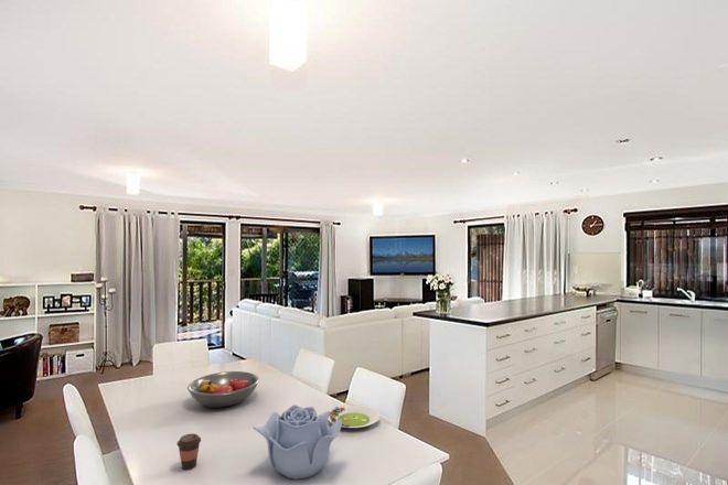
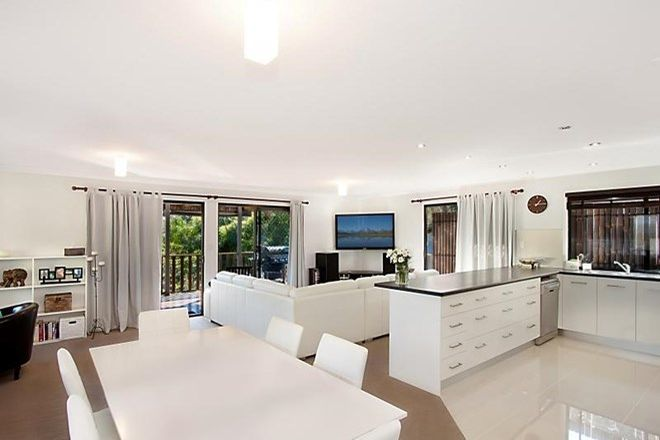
- decorative bowl [253,403,342,481]
- salad plate [328,405,381,429]
- fruit bowl [186,370,260,409]
- coffee cup [176,432,202,471]
